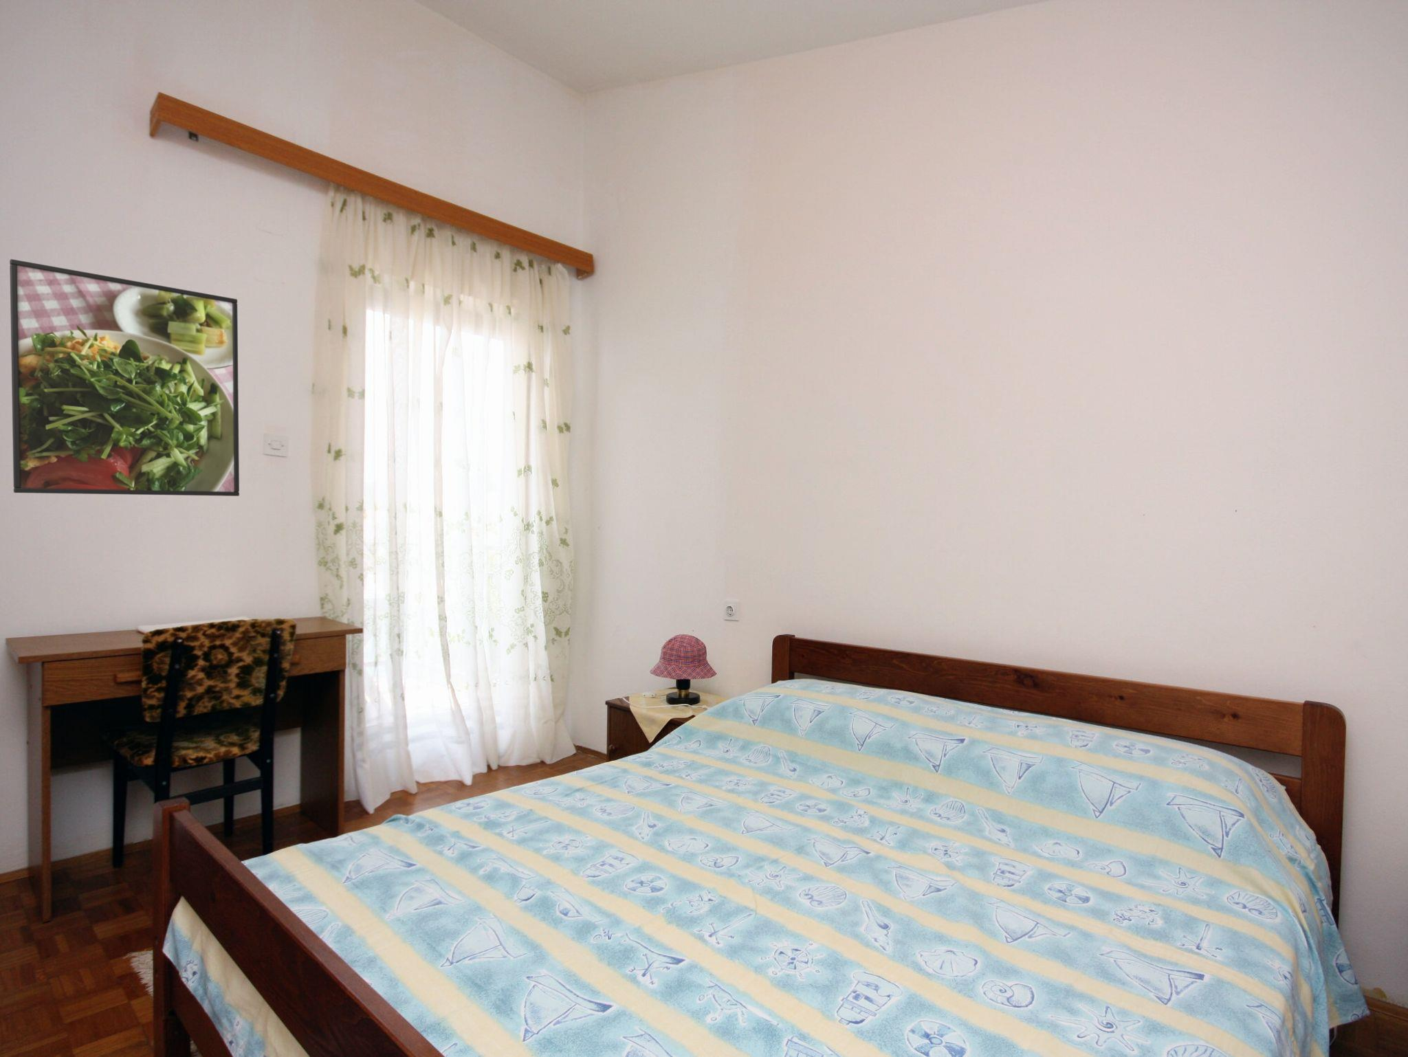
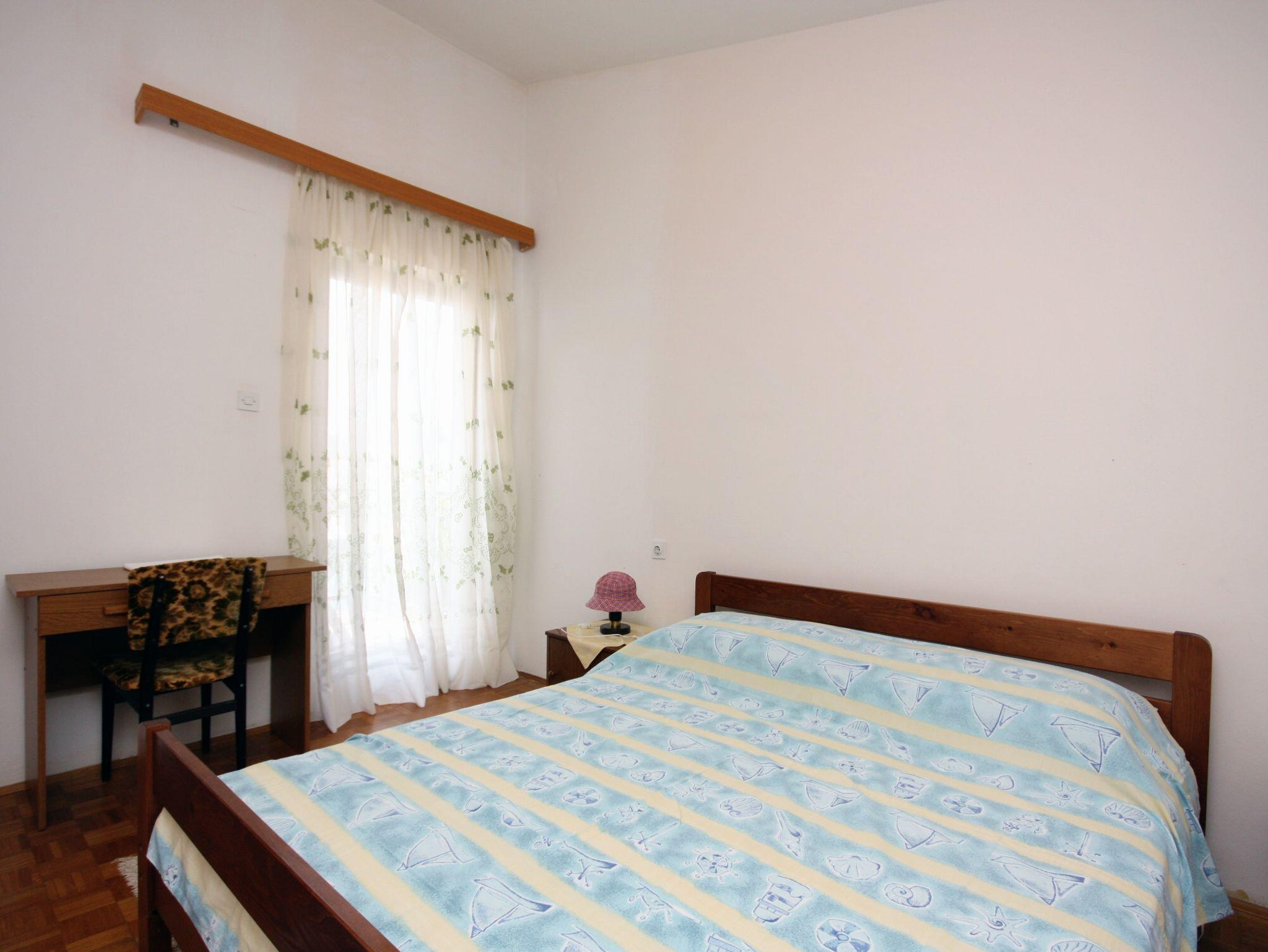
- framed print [9,259,240,497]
